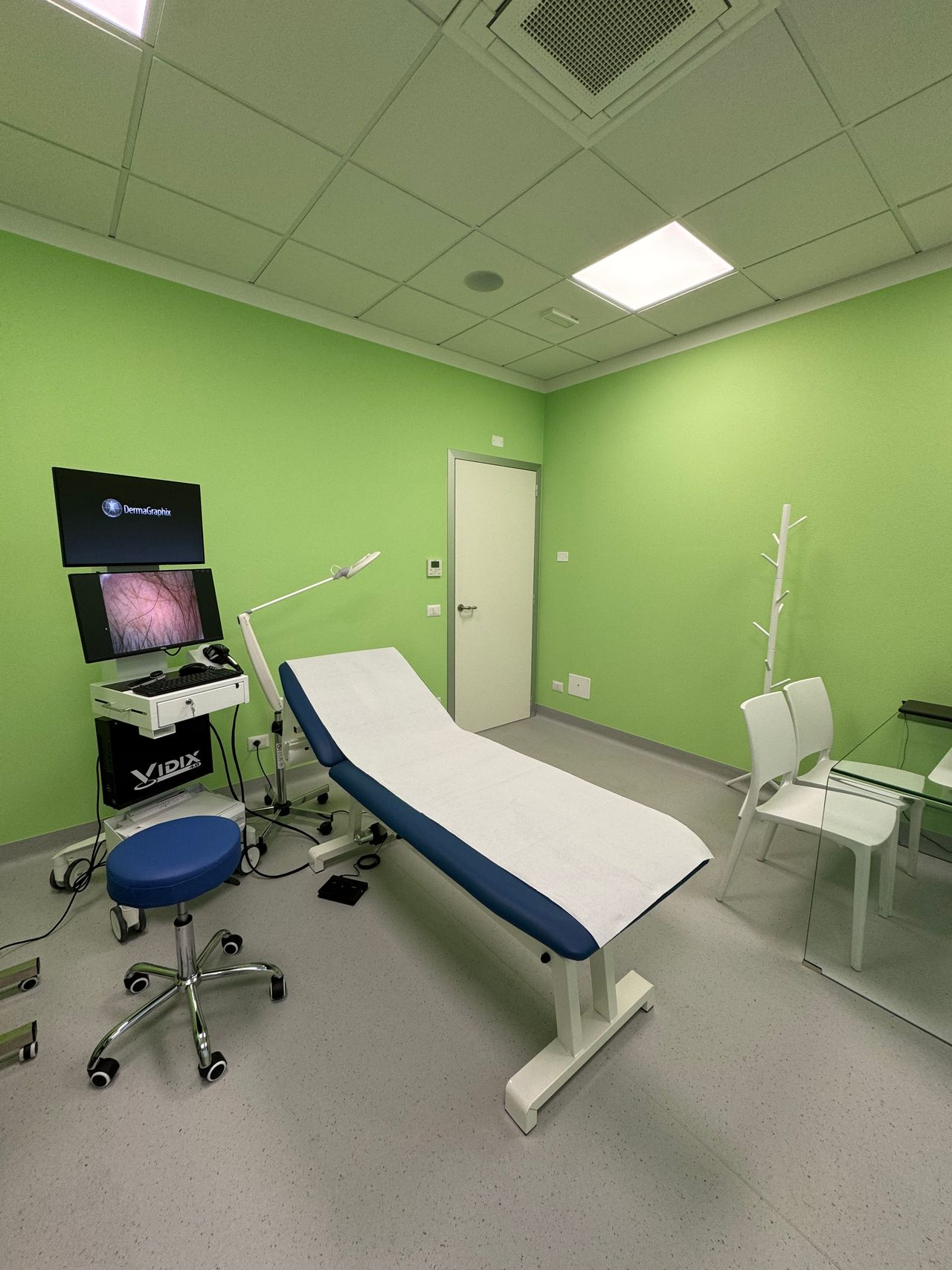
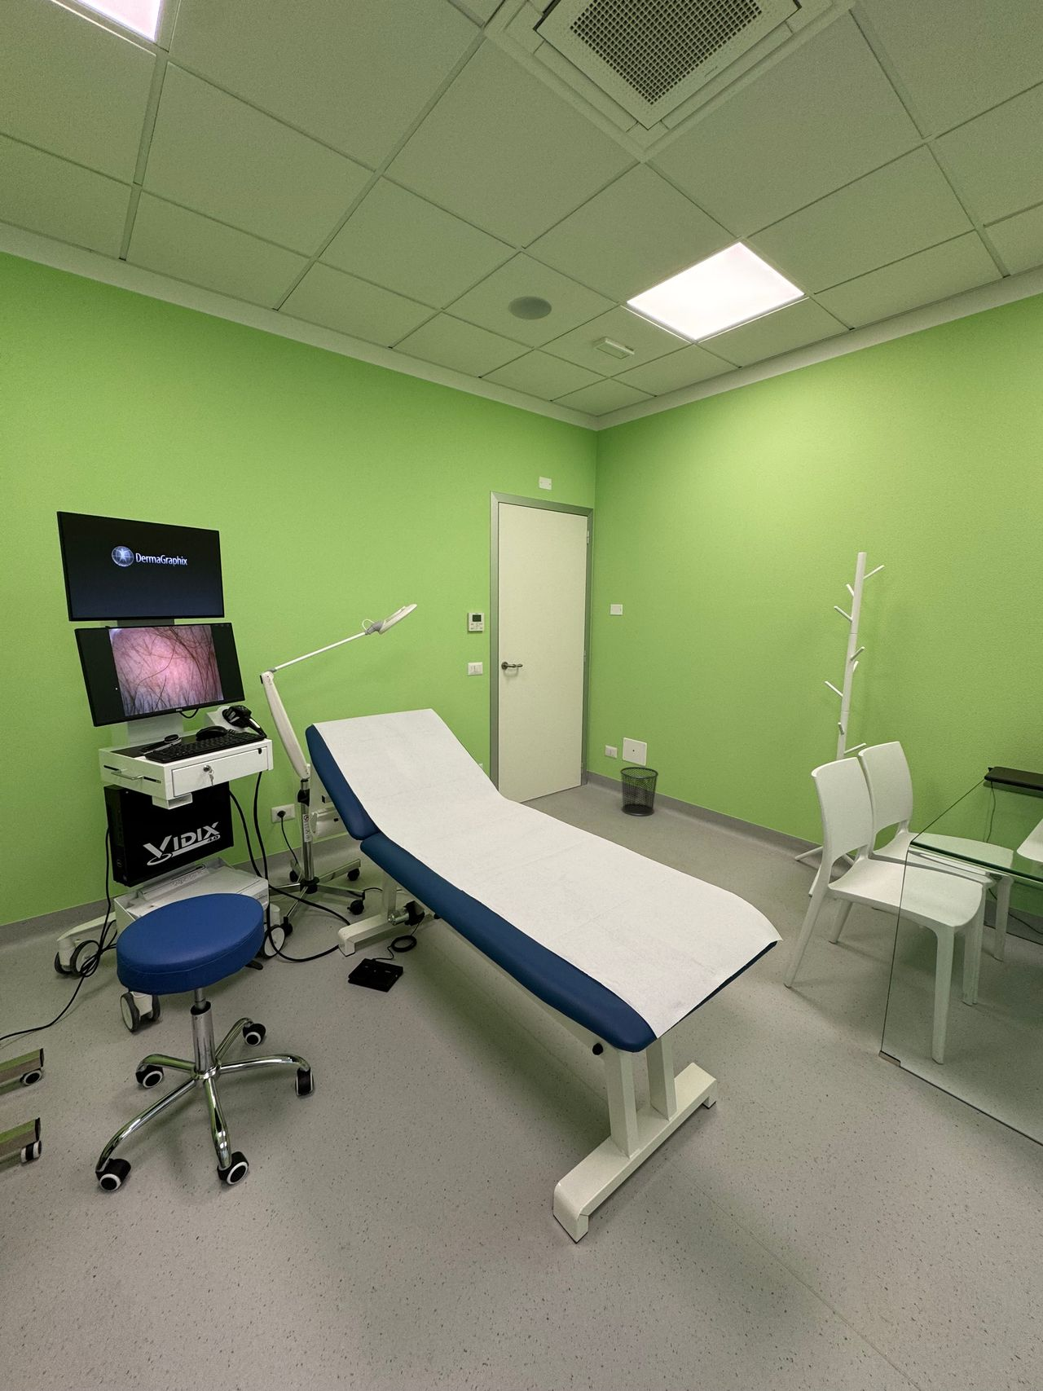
+ waste bin [619,766,660,816]
